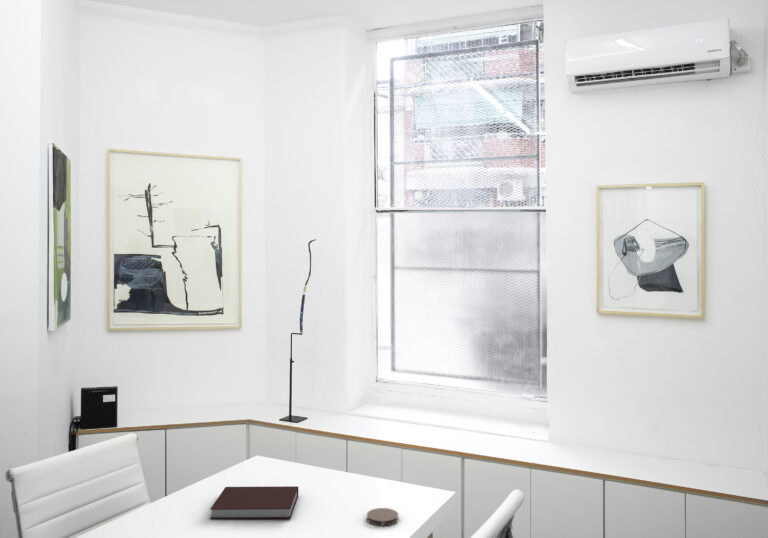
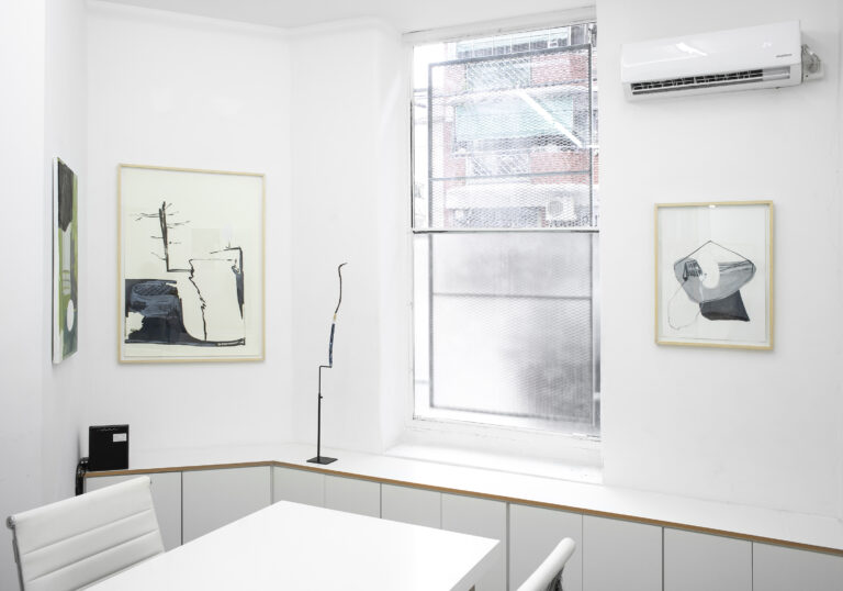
- coaster [366,507,399,526]
- notebook [209,485,299,520]
